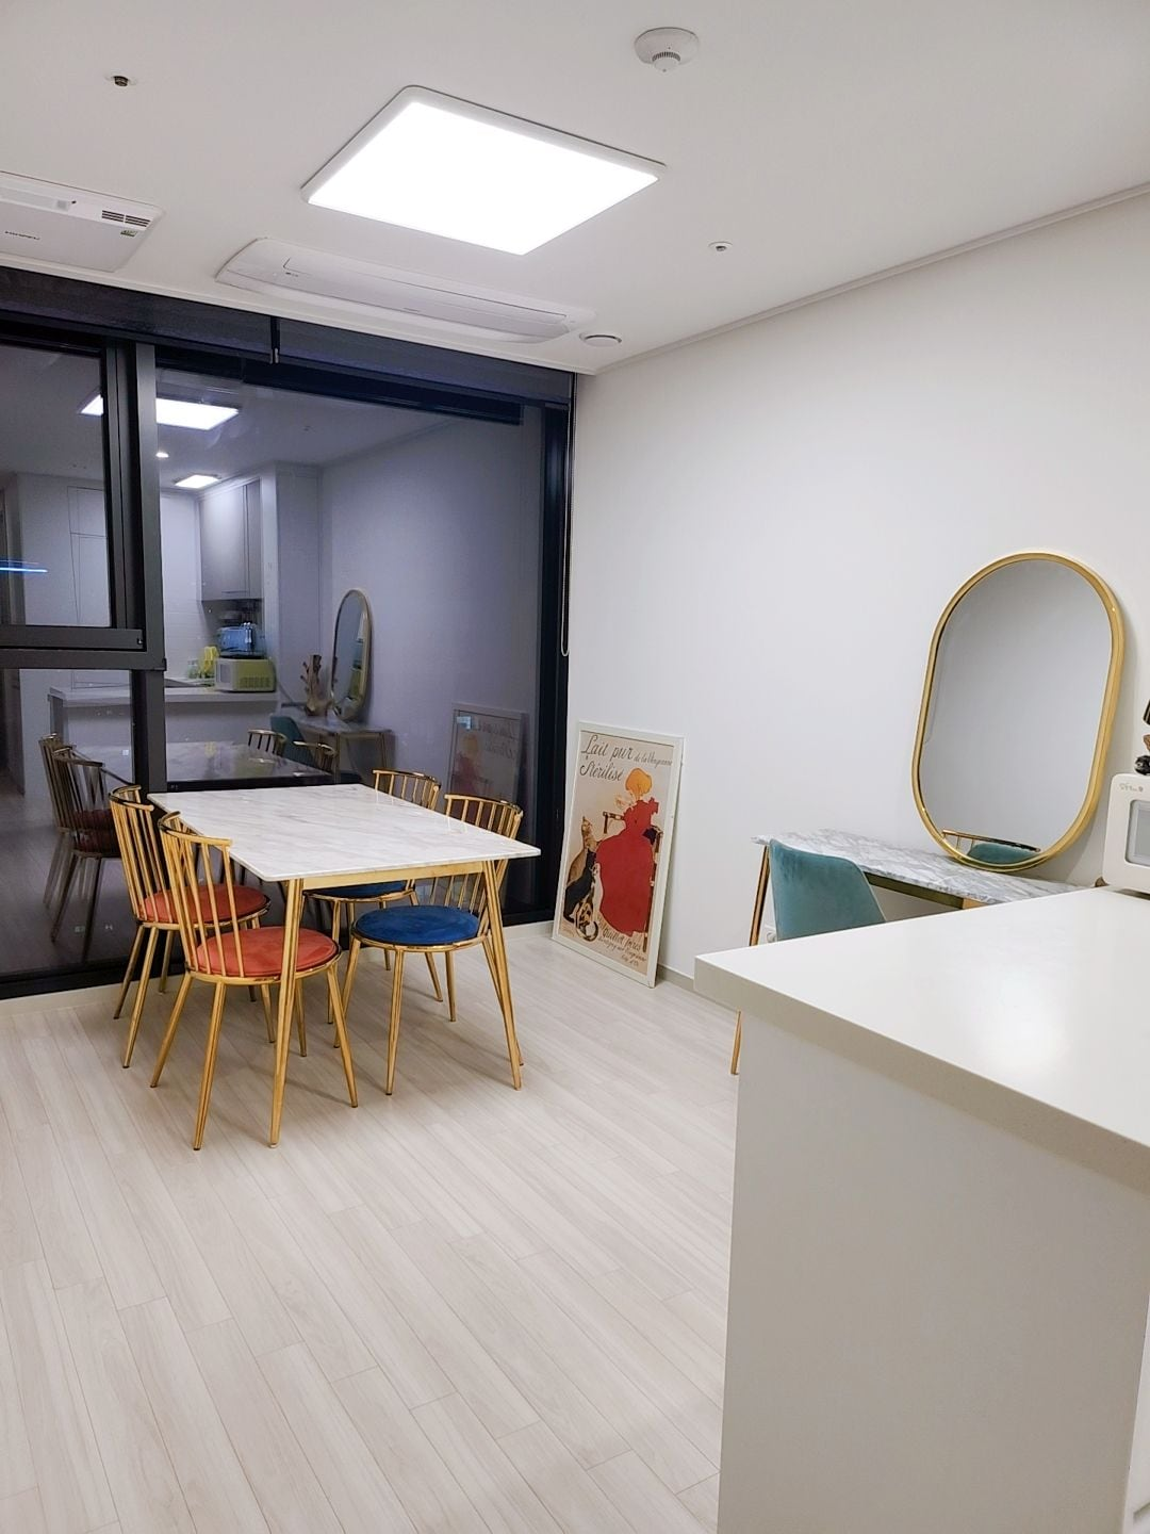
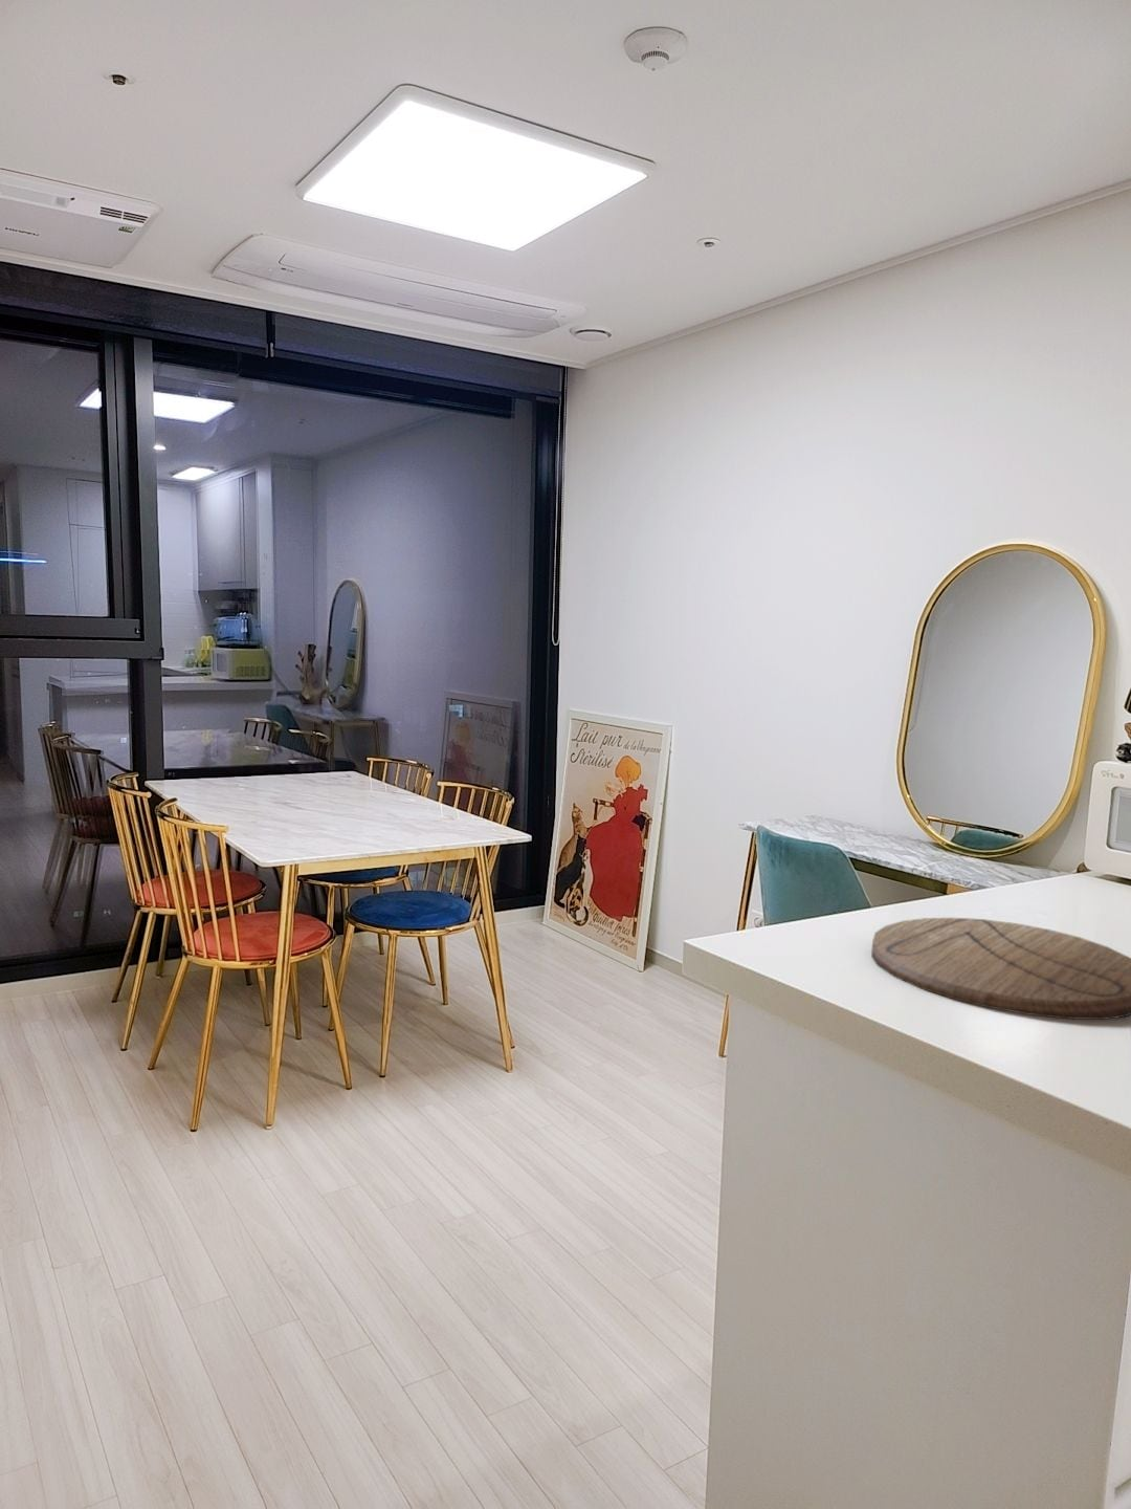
+ cutting board [871,917,1131,1021]
